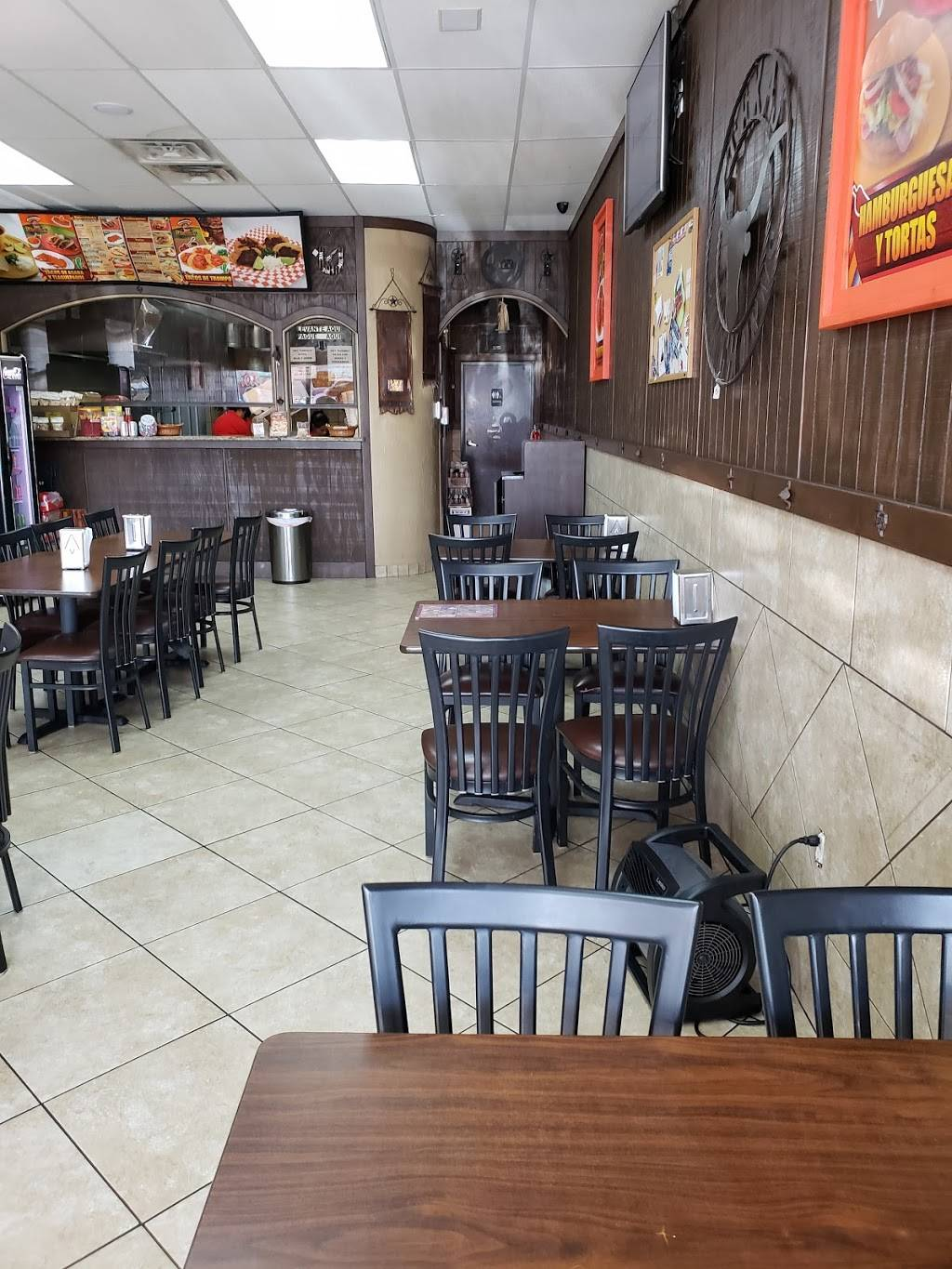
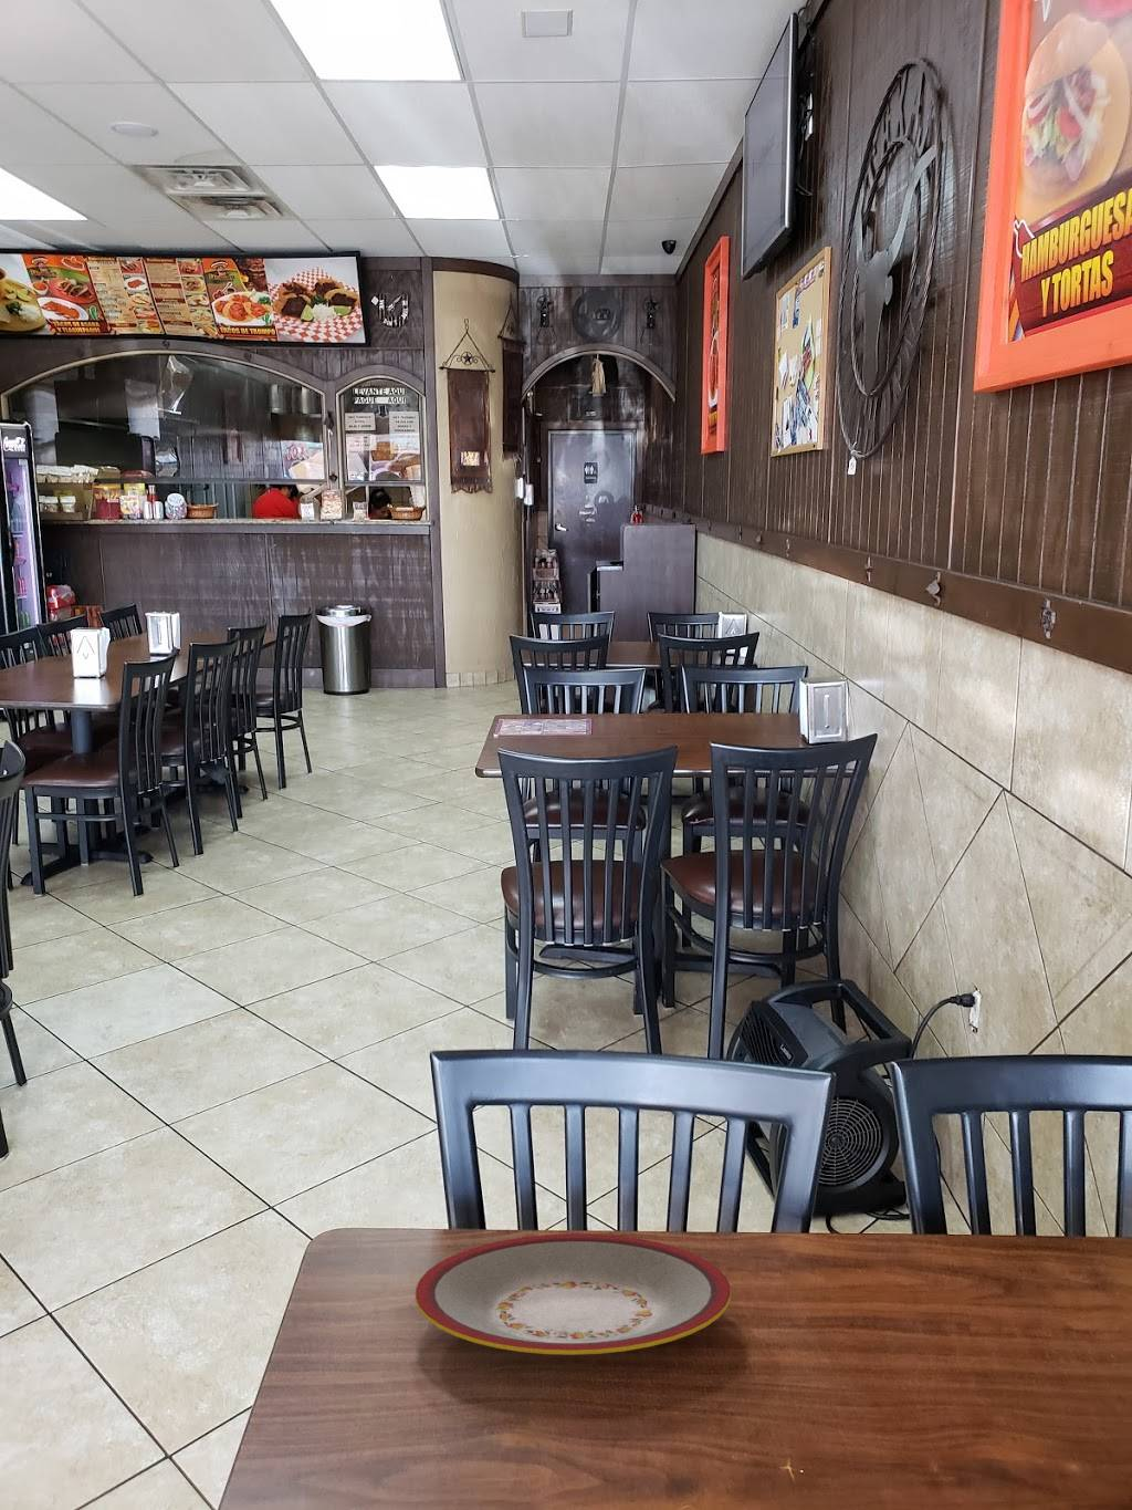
+ plate [415,1233,731,1357]
